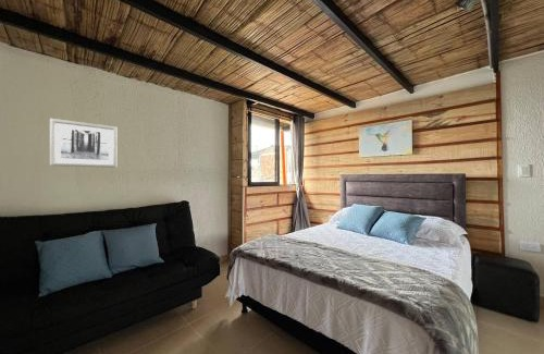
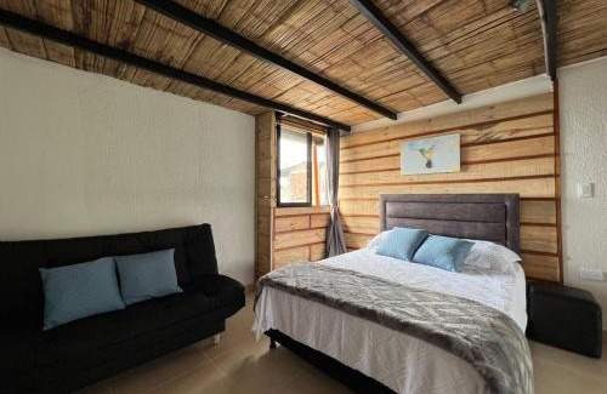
- wall art [49,118,118,169]
